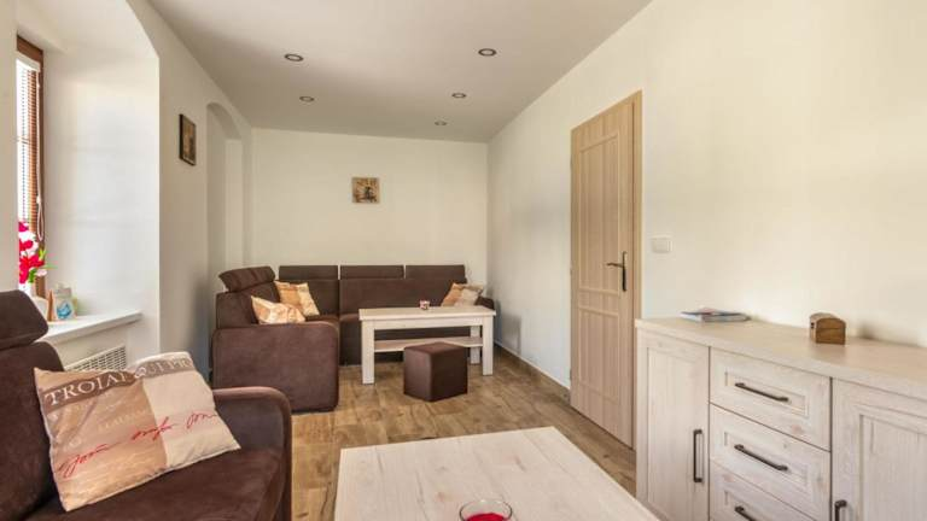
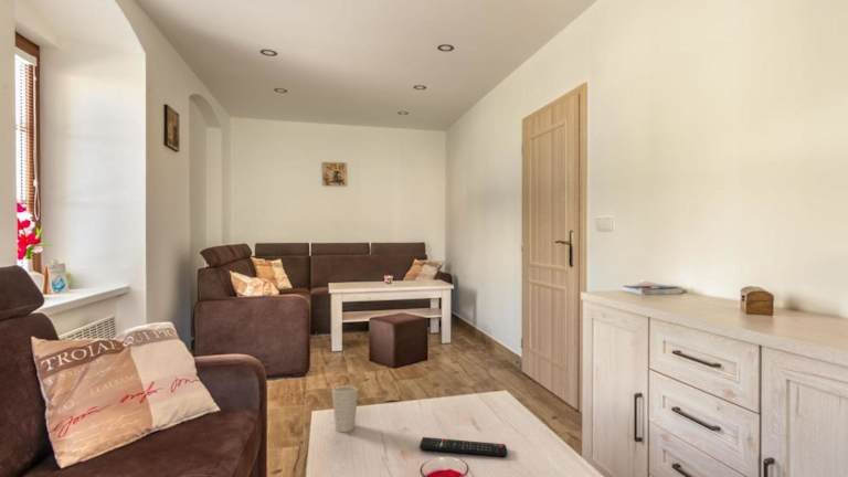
+ cup [331,385,359,433]
+ remote control [418,436,508,457]
